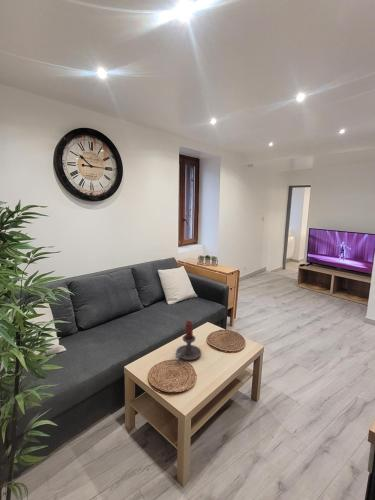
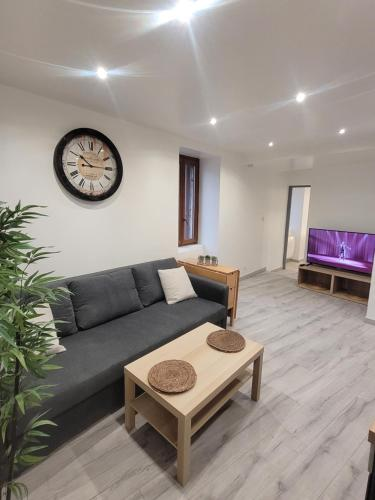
- candle holder [175,320,202,362]
